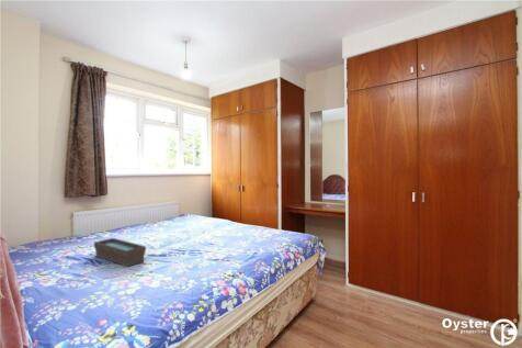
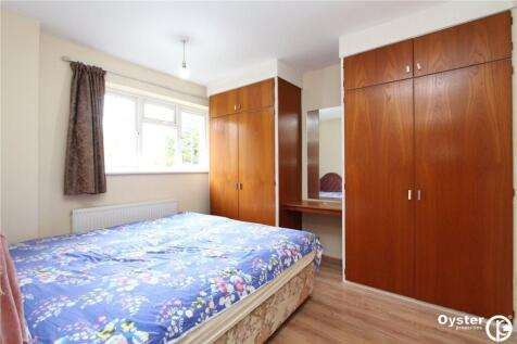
- tray [93,237,147,268]
